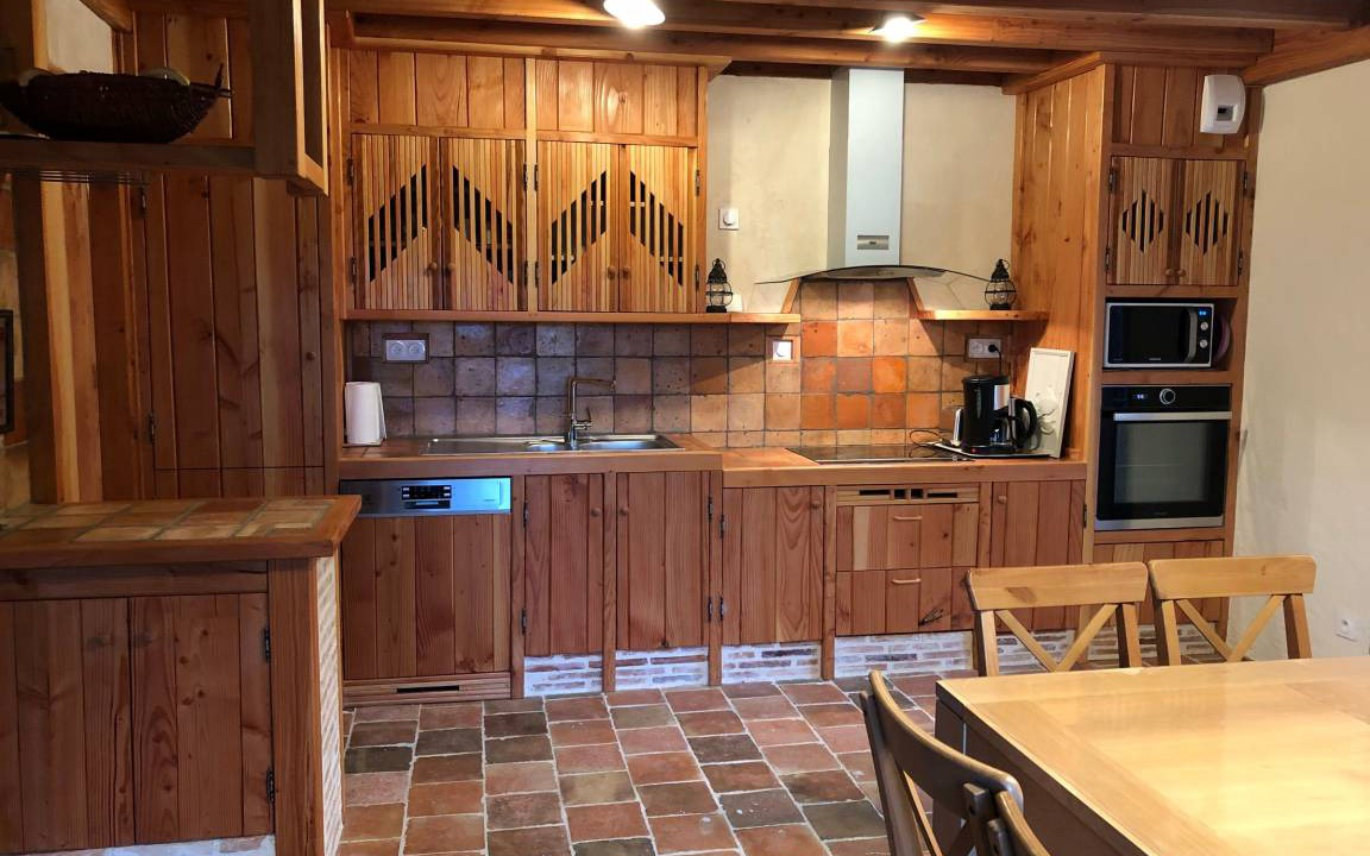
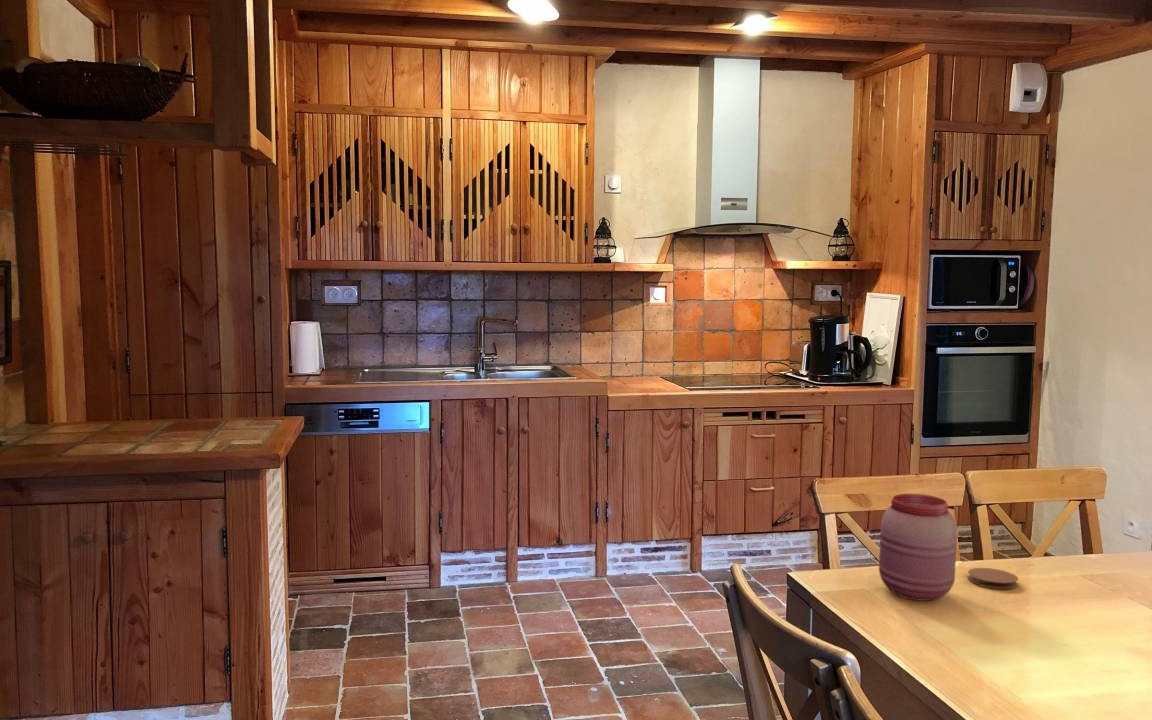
+ jar [878,493,958,602]
+ coaster [967,567,1019,590]
